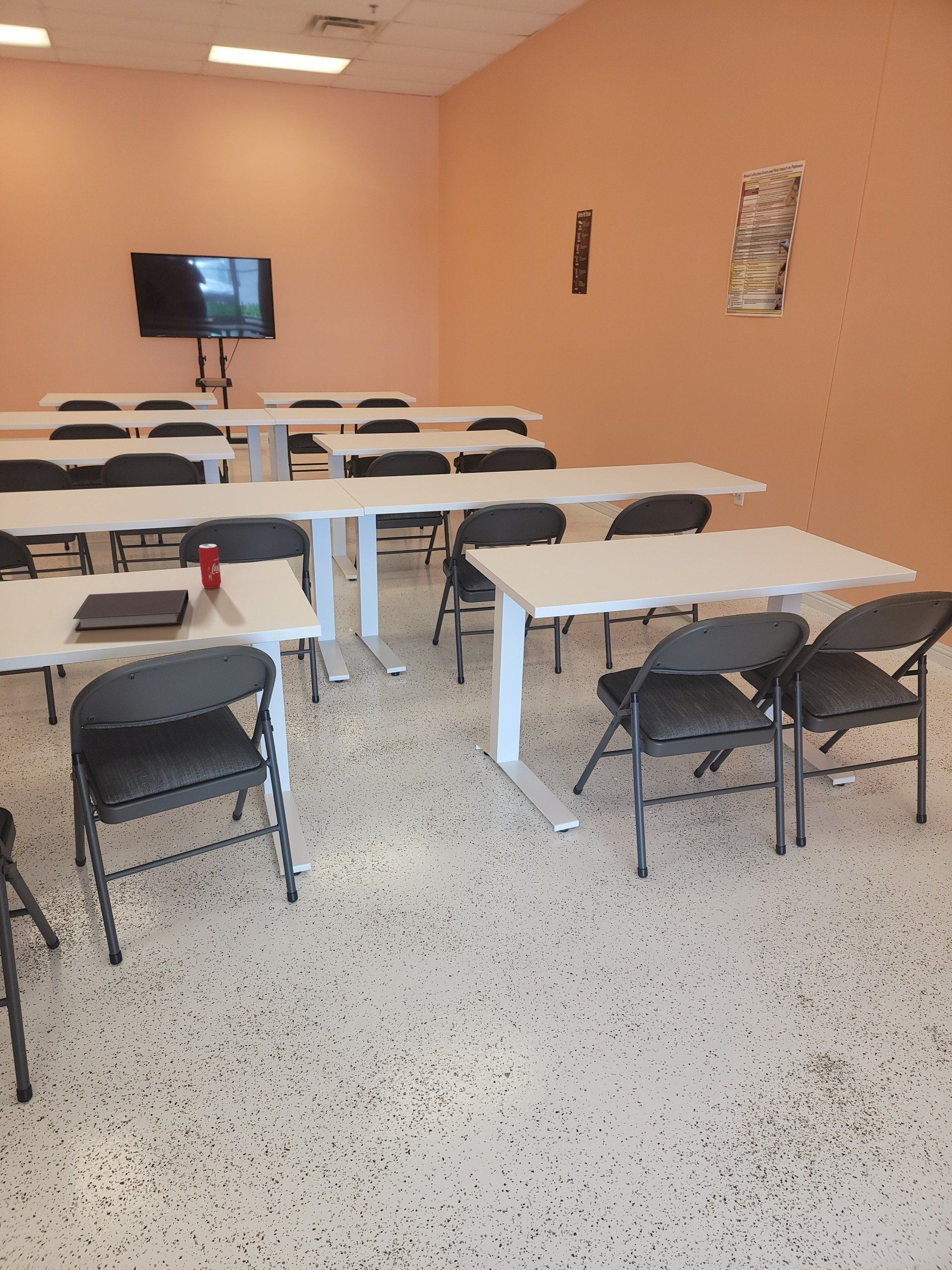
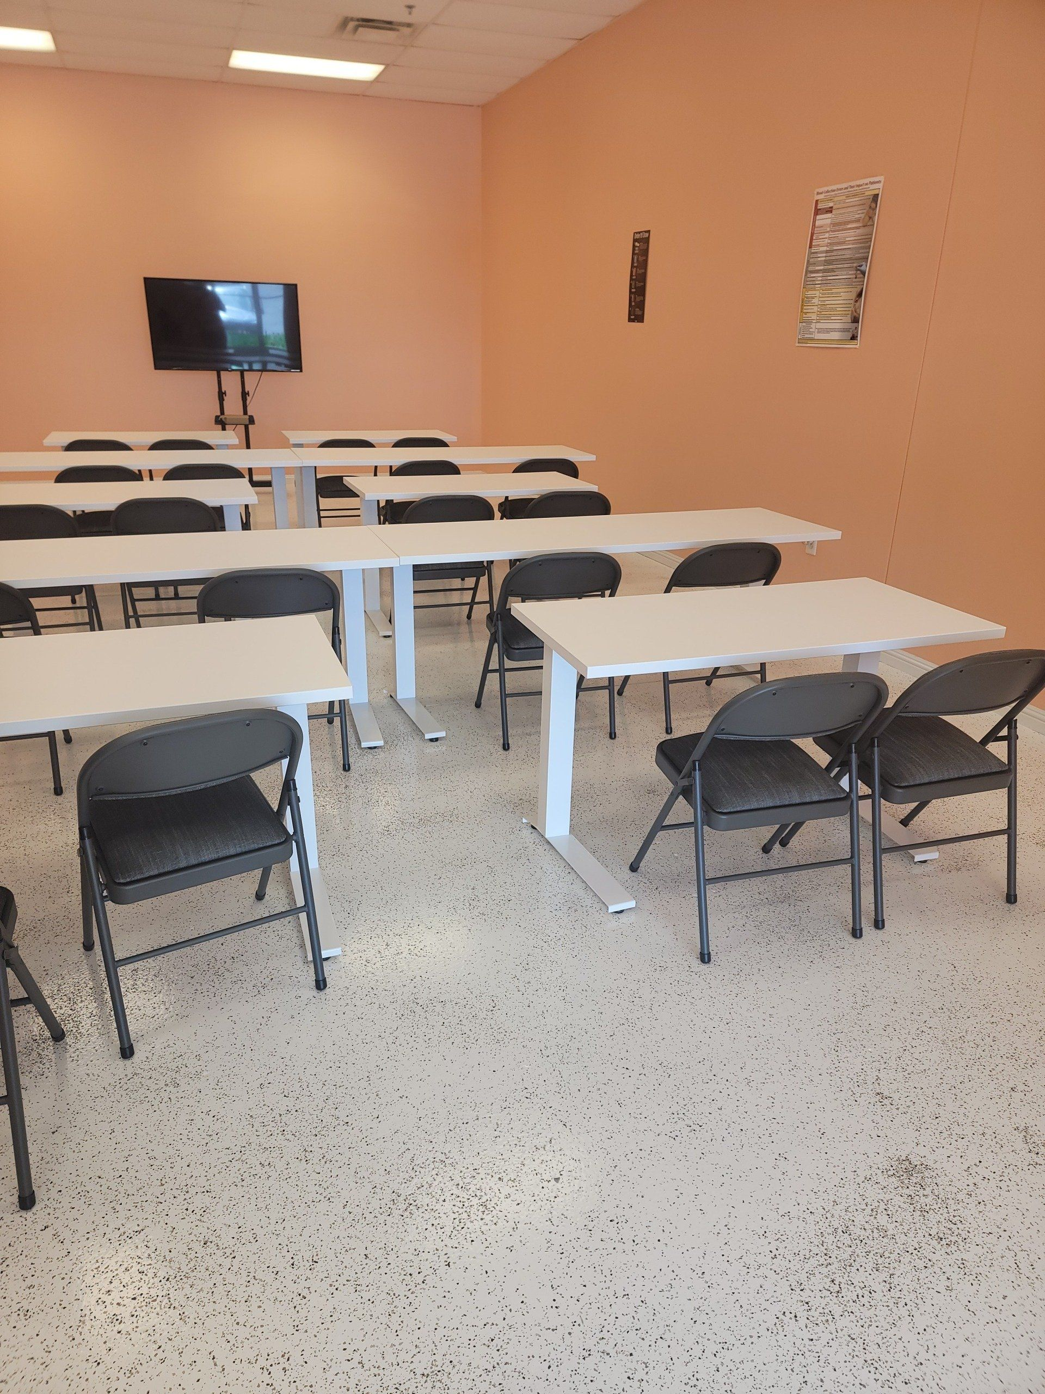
- notebook [72,589,189,631]
- beverage can [198,543,222,589]
